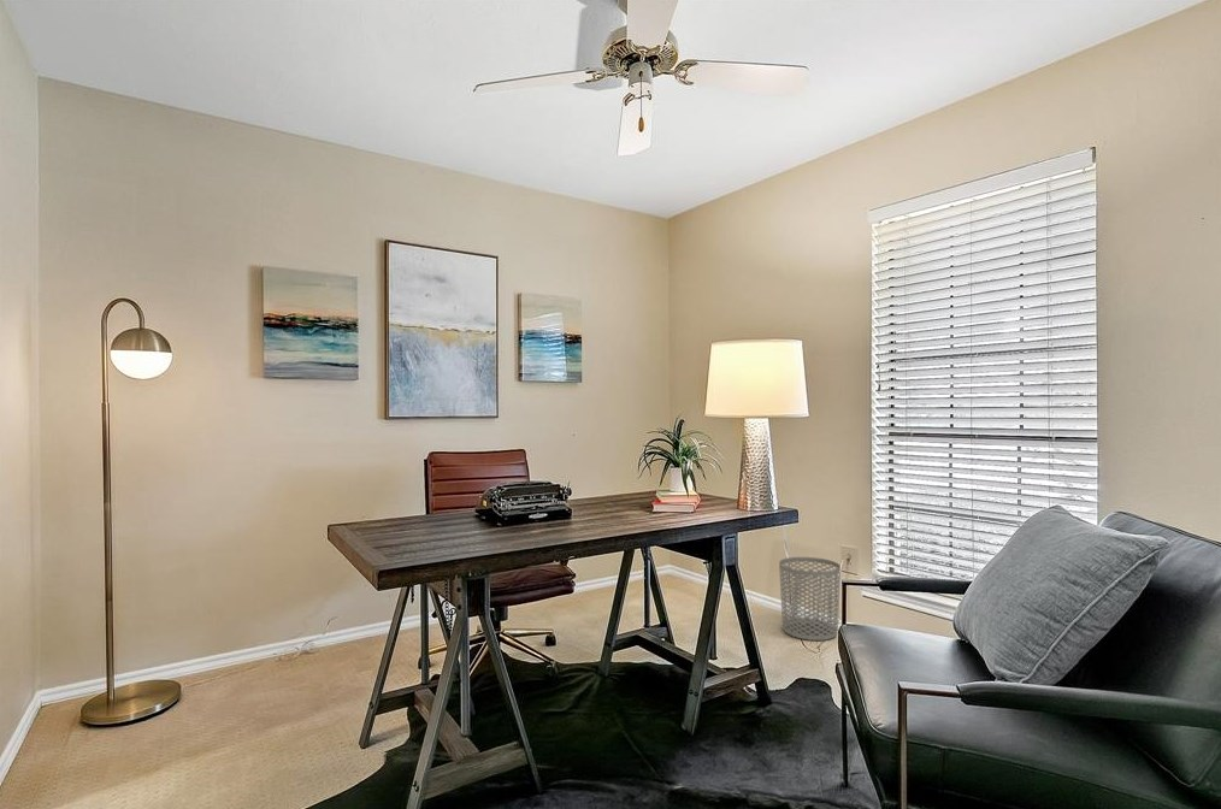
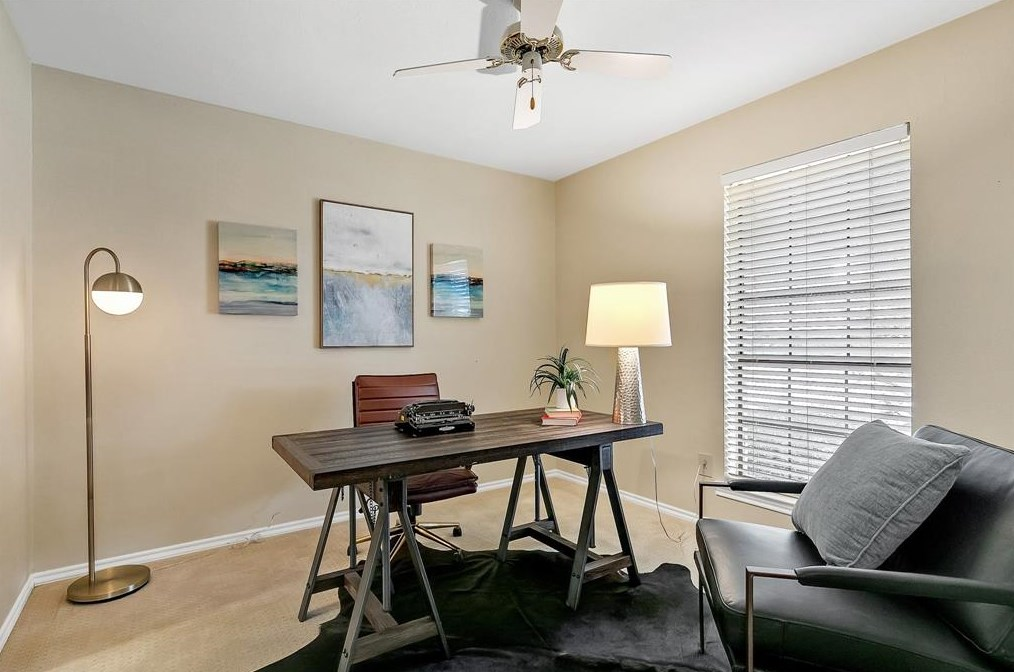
- waste bin [778,556,842,642]
